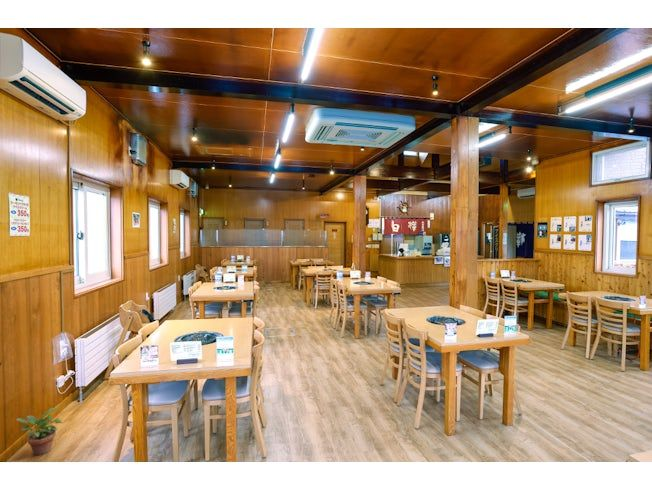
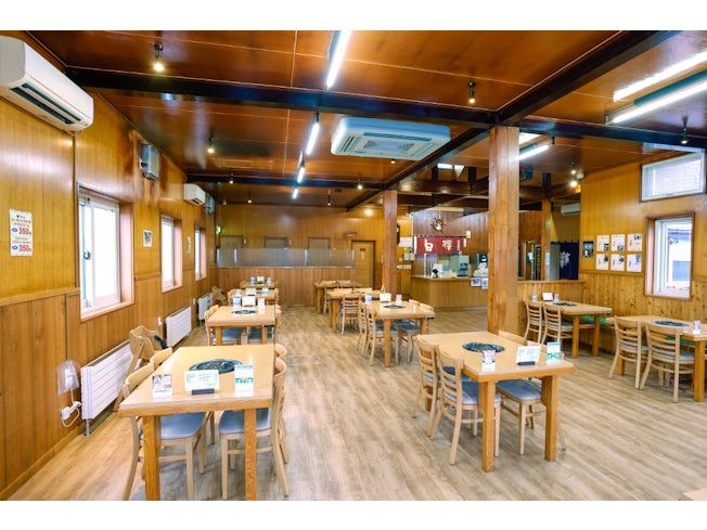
- potted plant [14,406,64,456]
